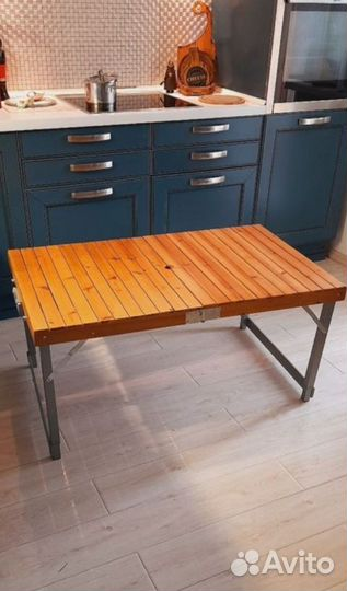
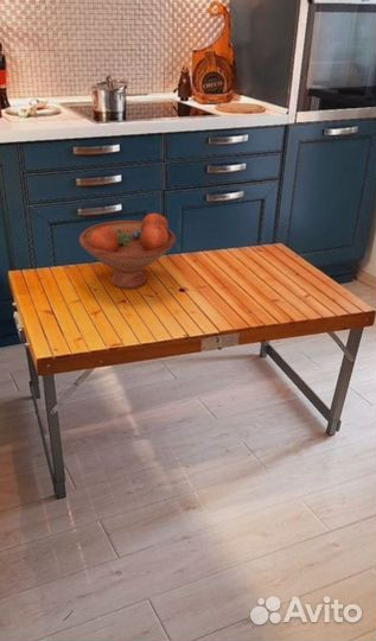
+ fruit bowl [78,212,177,290]
